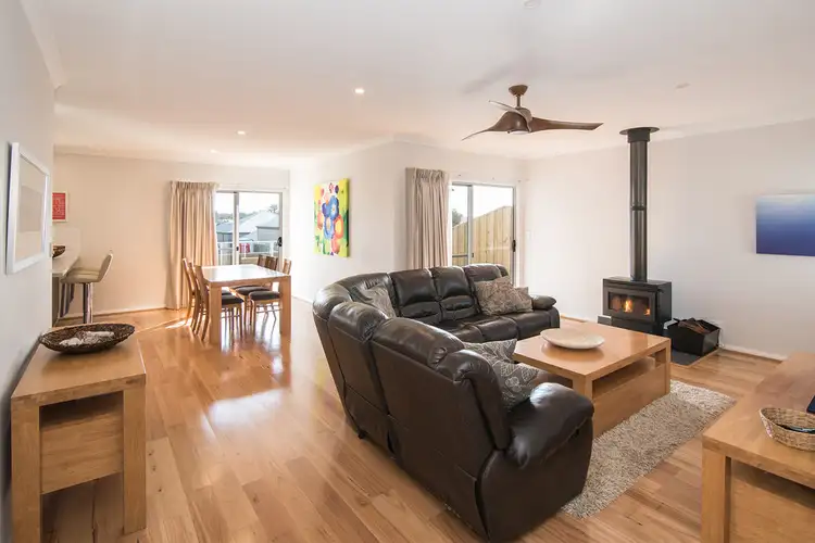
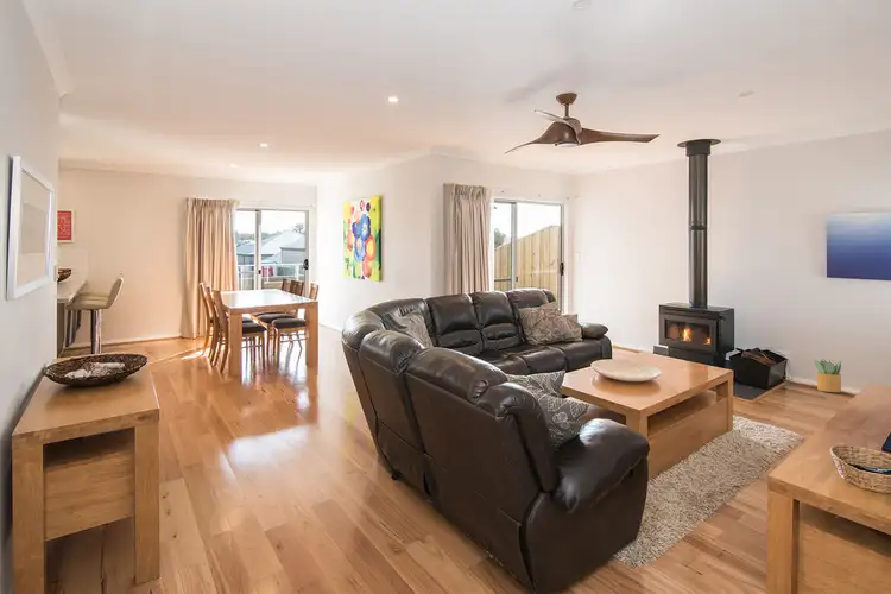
+ potted plant [813,359,842,393]
